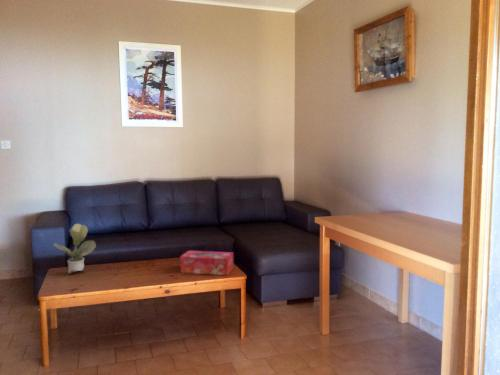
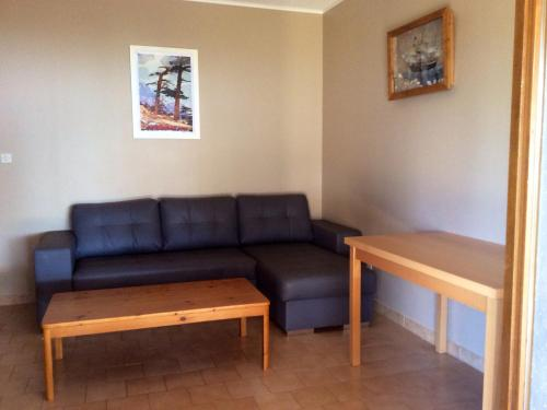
- potted plant [52,223,97,274]
- tissue box [179,250,234,276]
